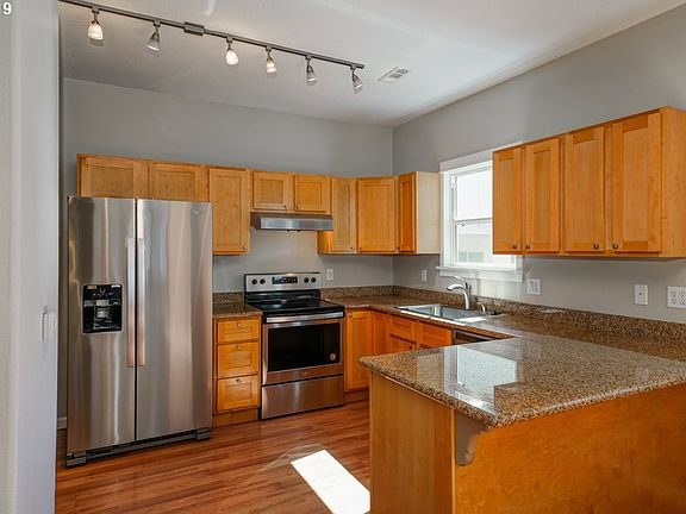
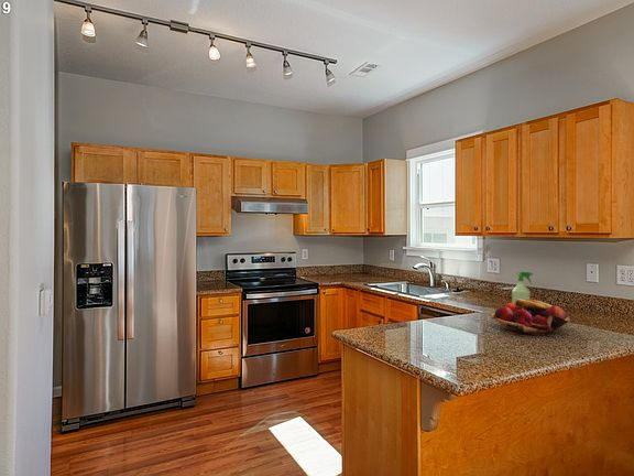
+ fruit basket [490,299,572,337]
+ spray bottle [511,271,534,307]
